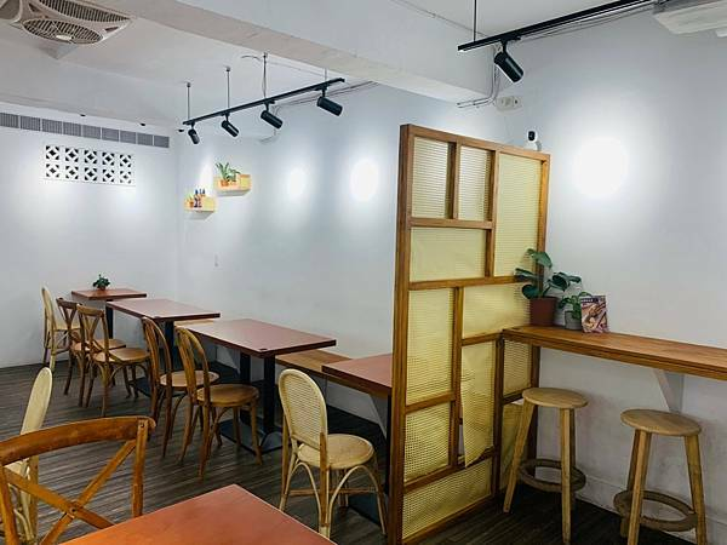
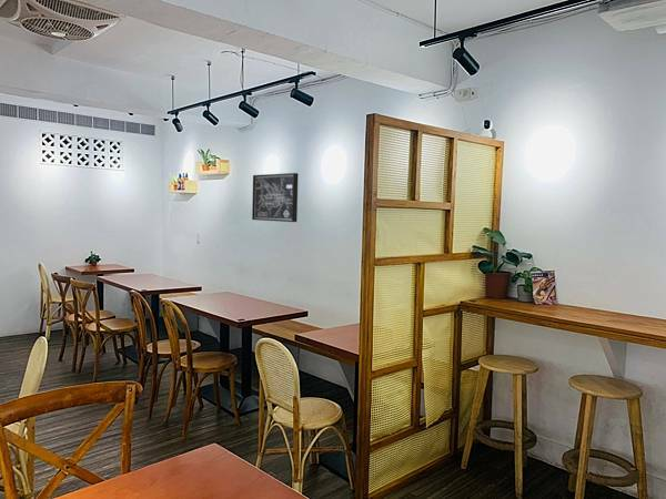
+ wall art [251,172,300,223]
